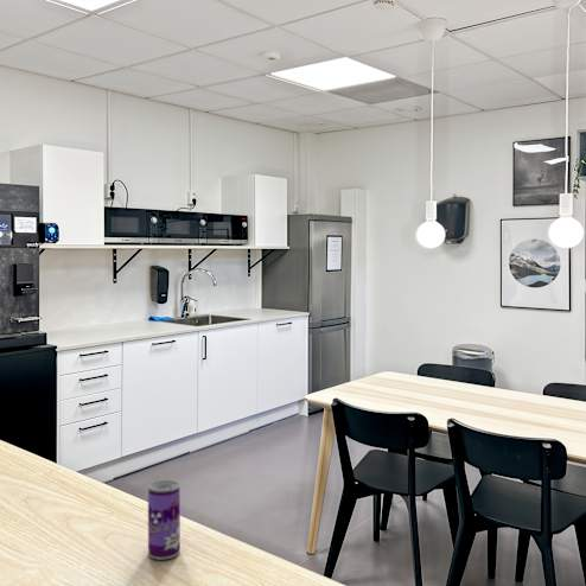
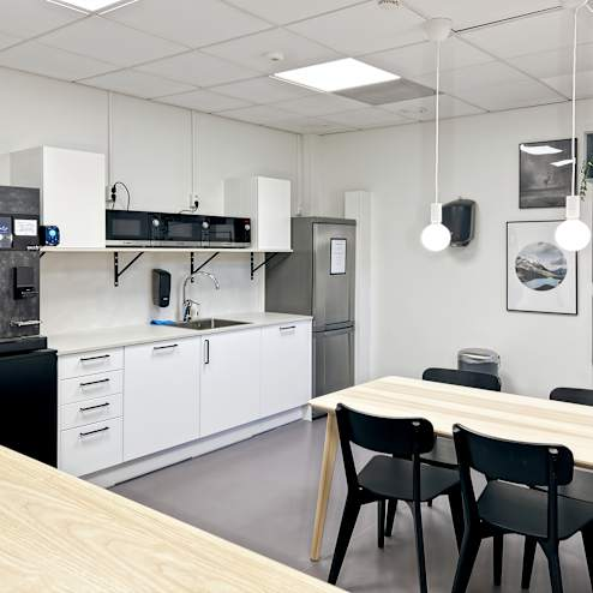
- beverage can [147,479,181,561]
